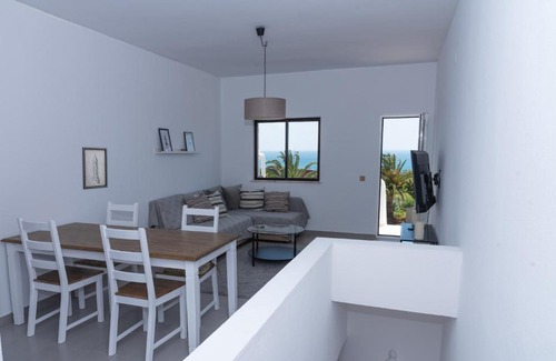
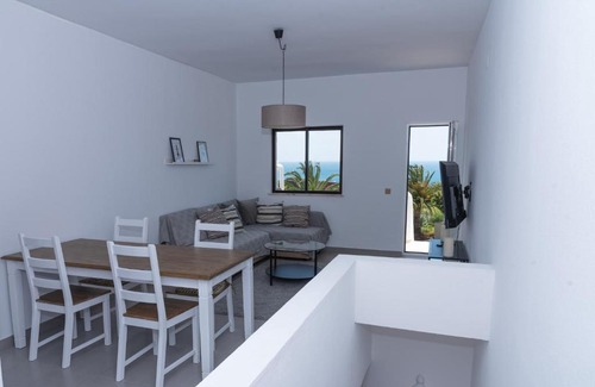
- wall art [81,147,109,191]
